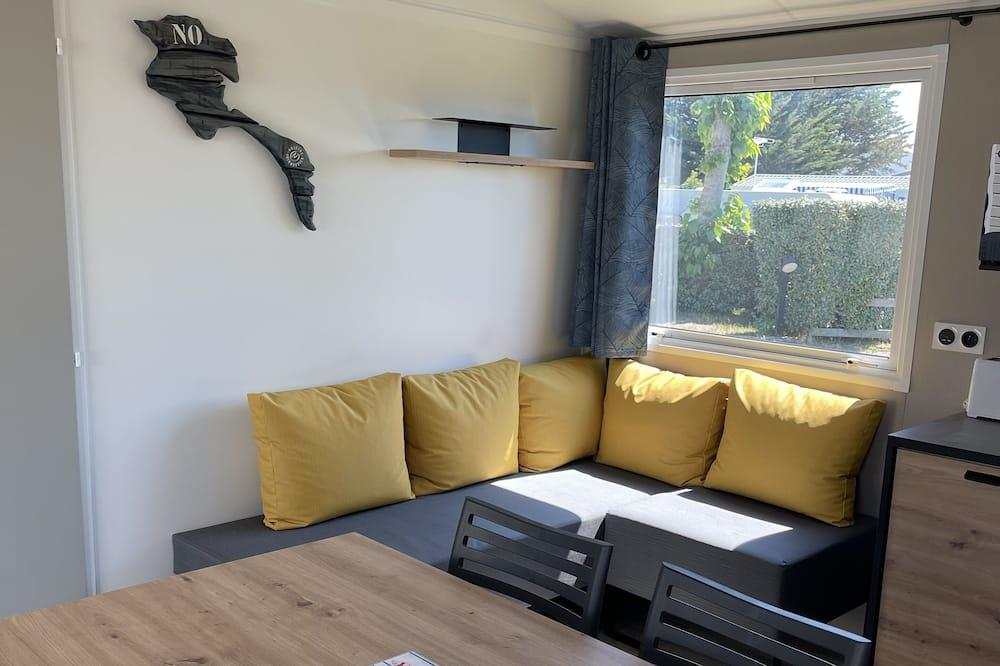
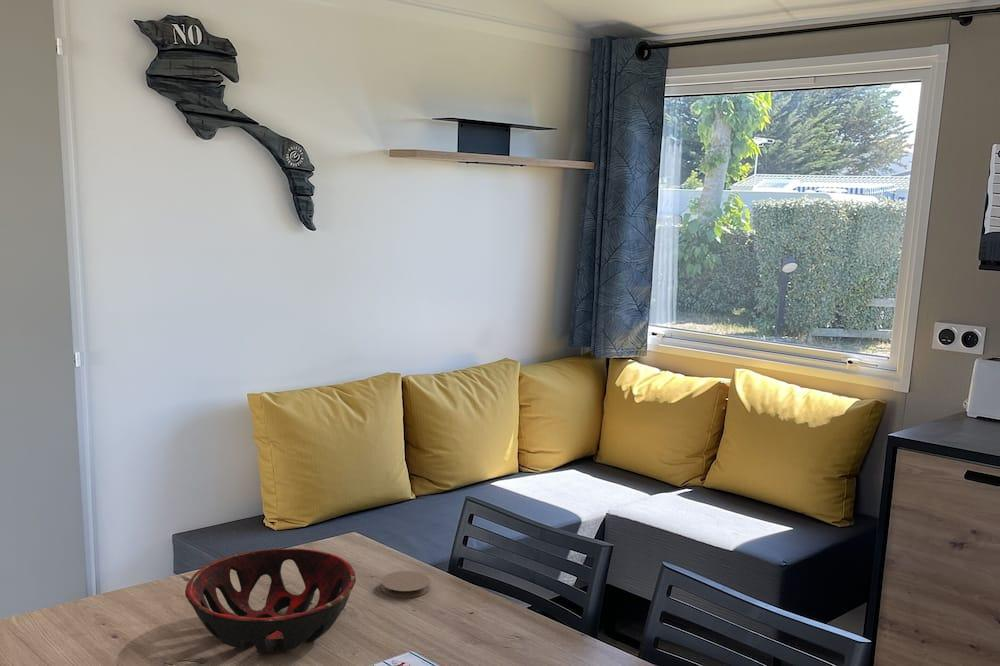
+ decorative bowl [184,547,357,654]
+ coaster [380,570,431,599]
